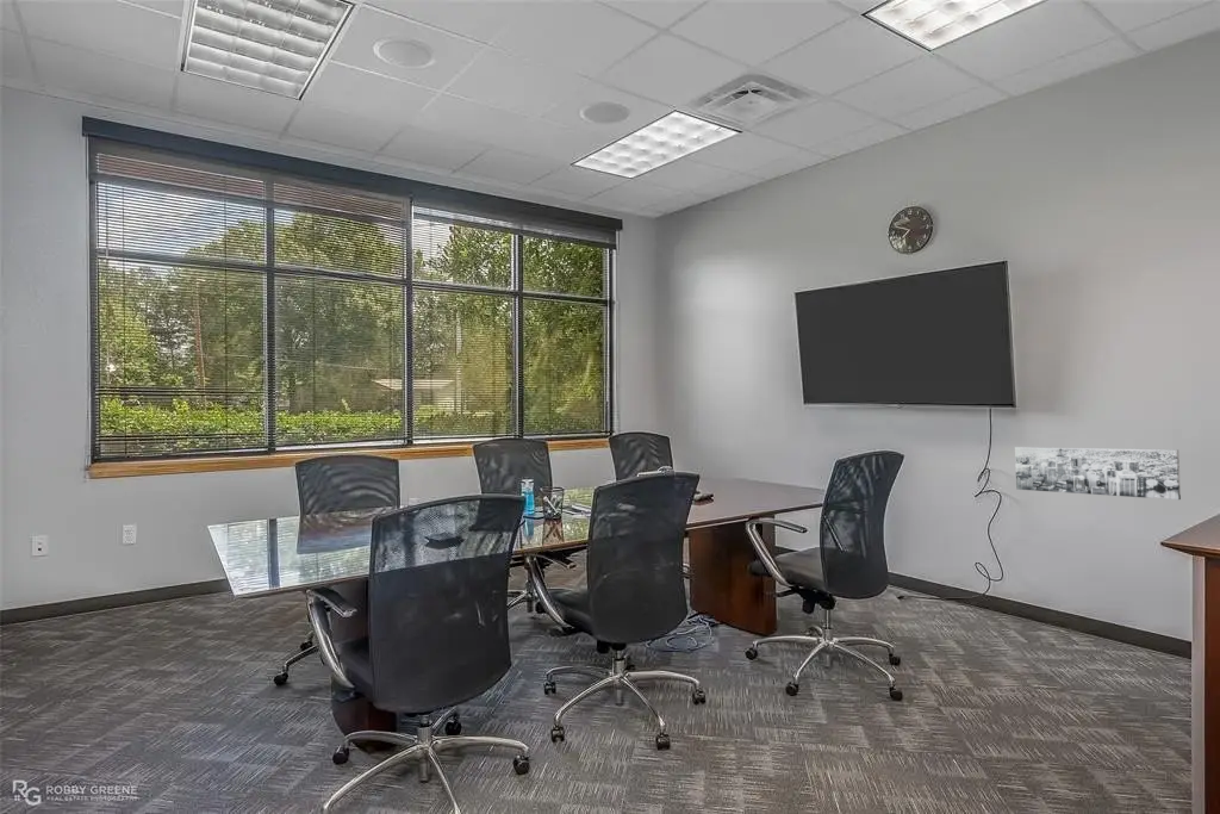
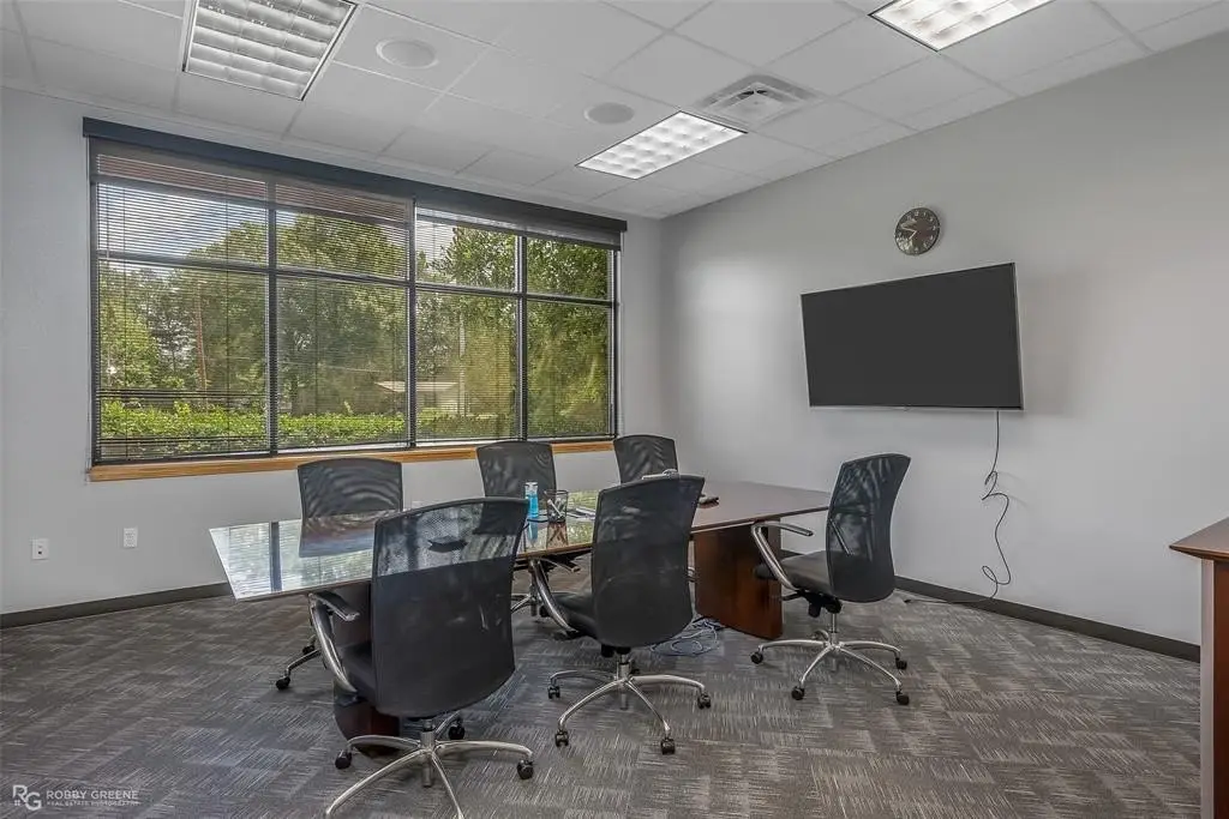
- wall art [1014,446,1182,501]
